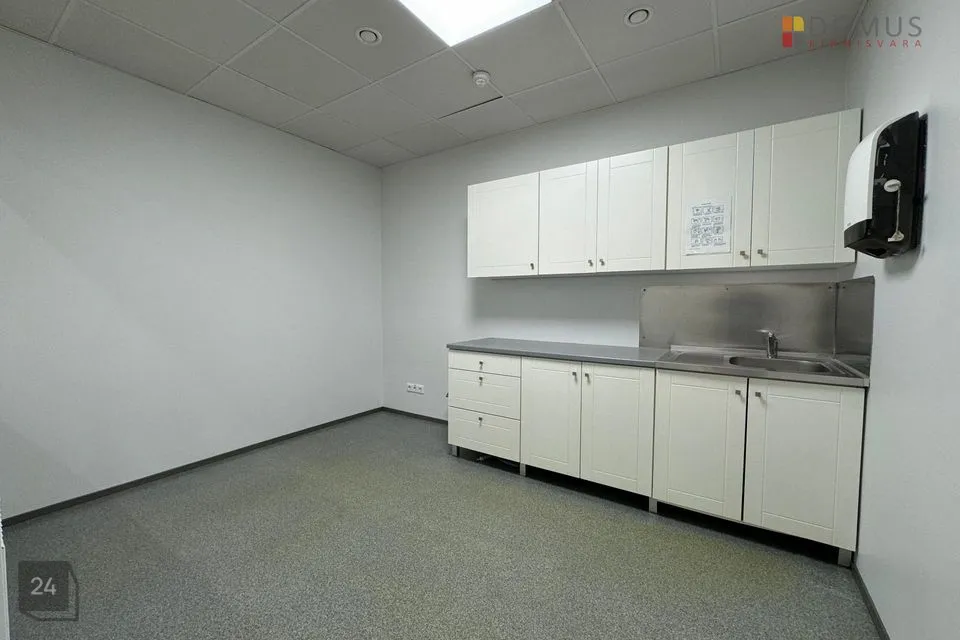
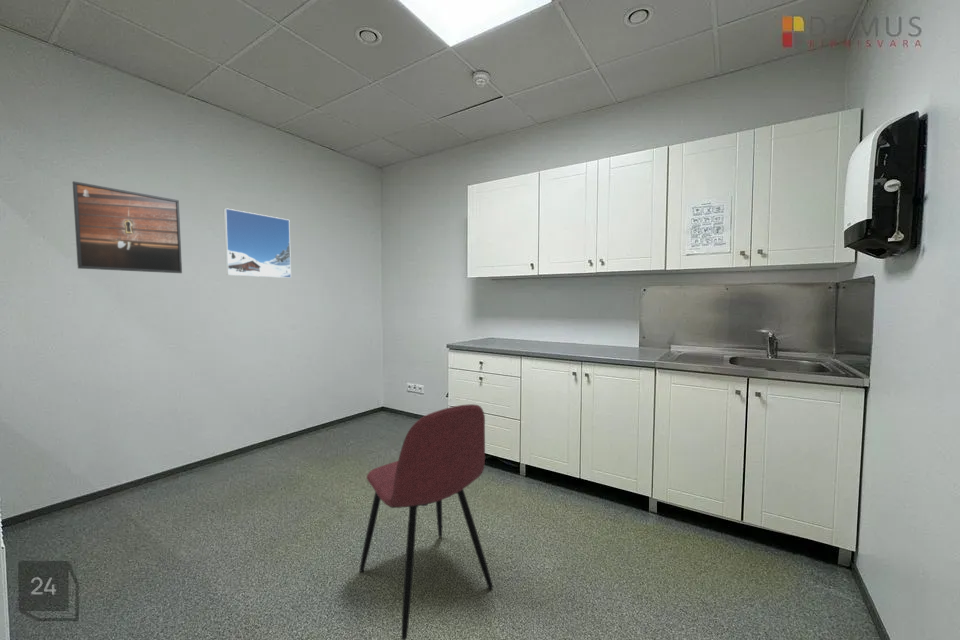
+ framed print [223,207,292,279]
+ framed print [72,180,183,274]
+ dining chair [359,403,494,640]
